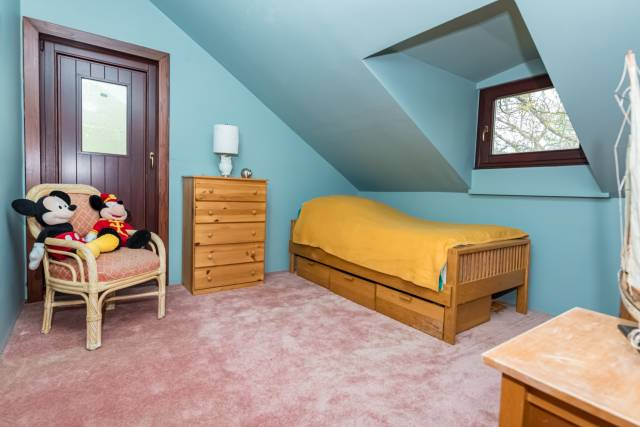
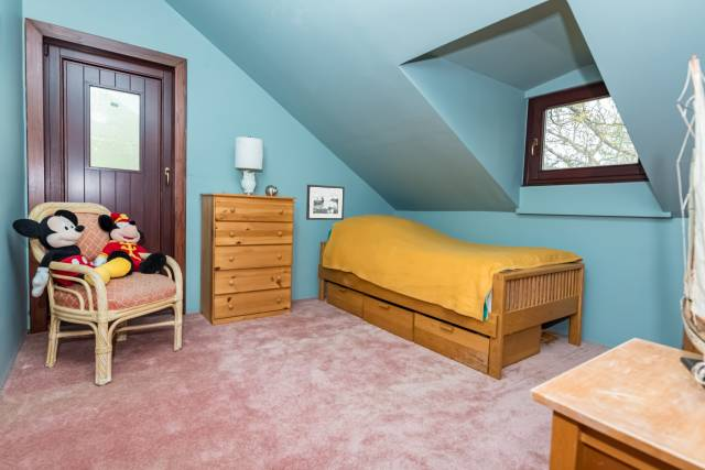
+ picture frame [305,184,346,221]
